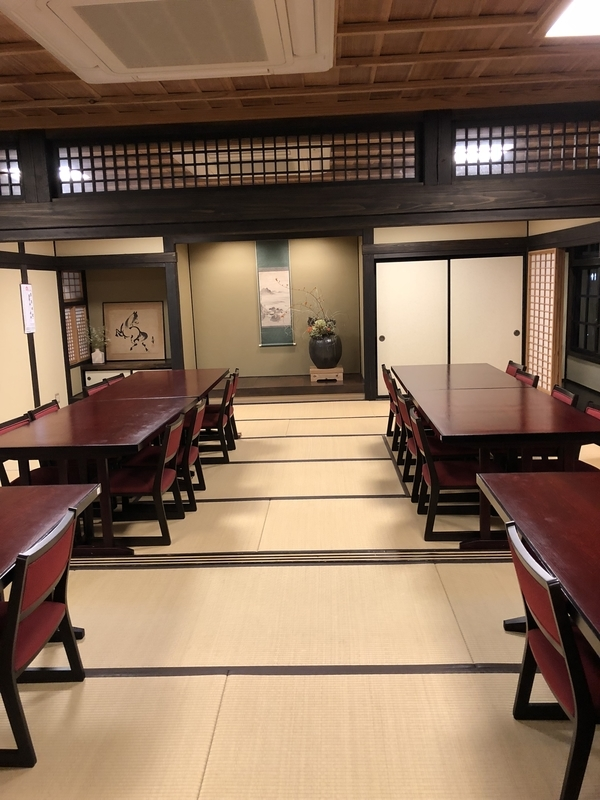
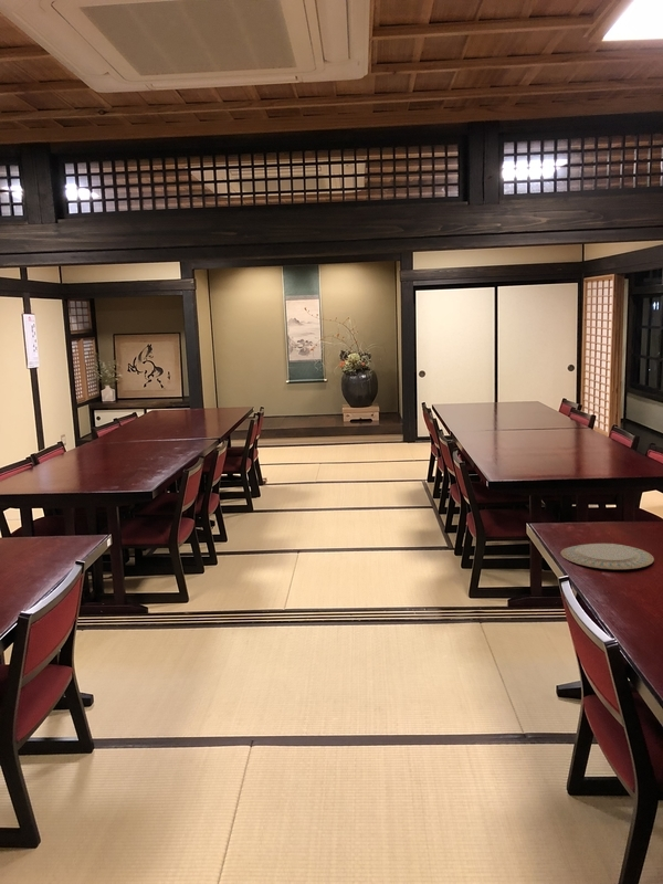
+ chinaware [559,543,655,570]
